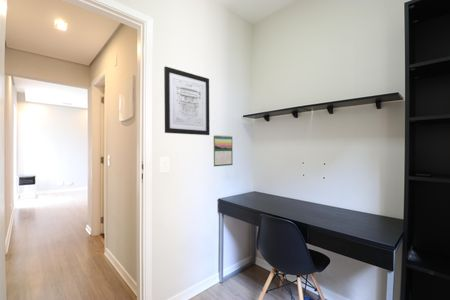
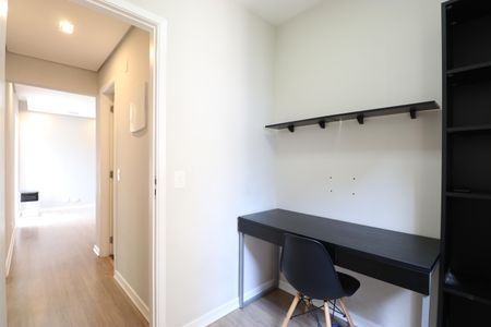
- wall art [163,65,211,136]
- calendar [212,134,234,167]
